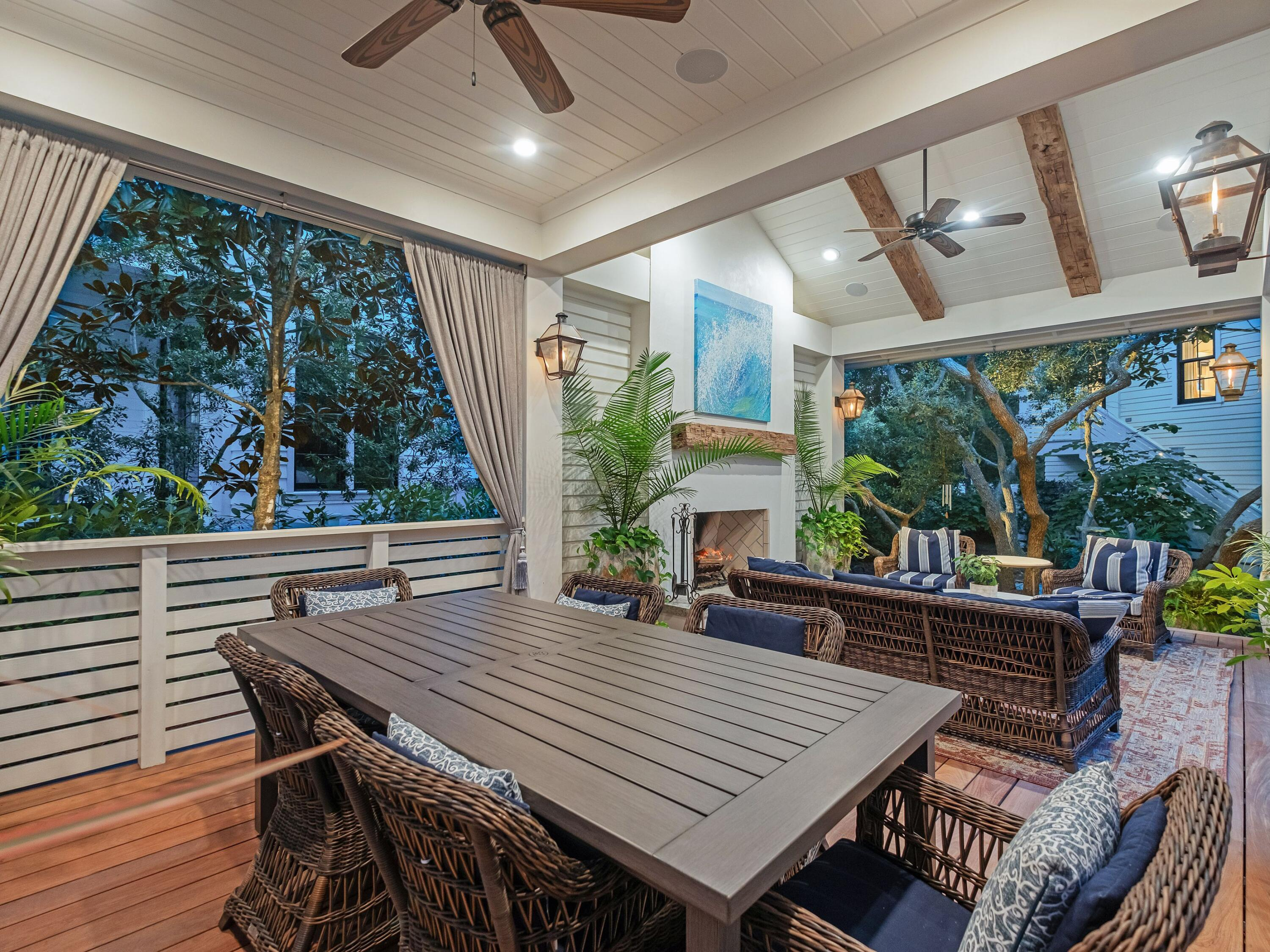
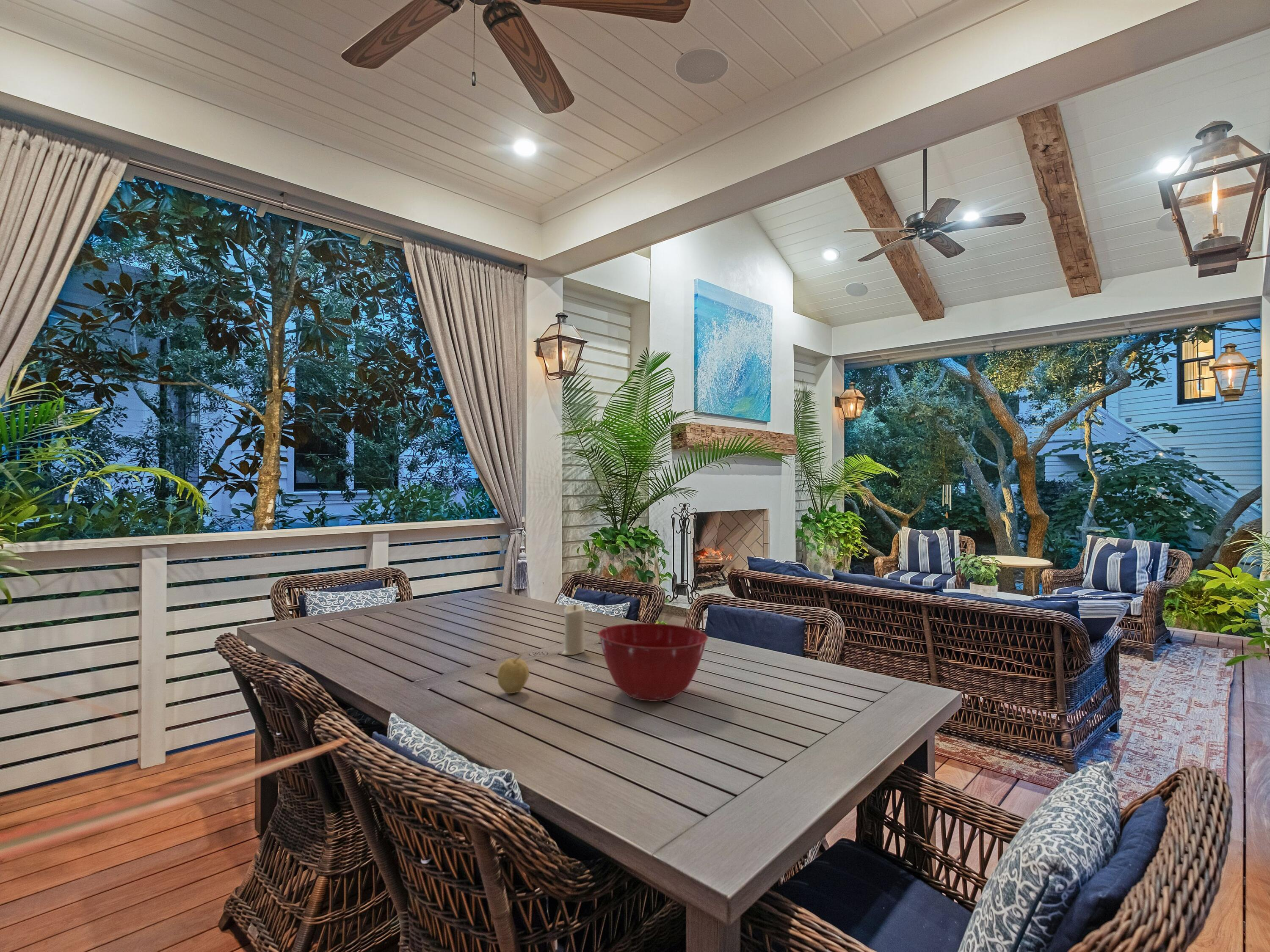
+ candle [562,604,585,655]
+ fruit [497,654,530,694]
+ mixing bowl [598,623,708,702]
